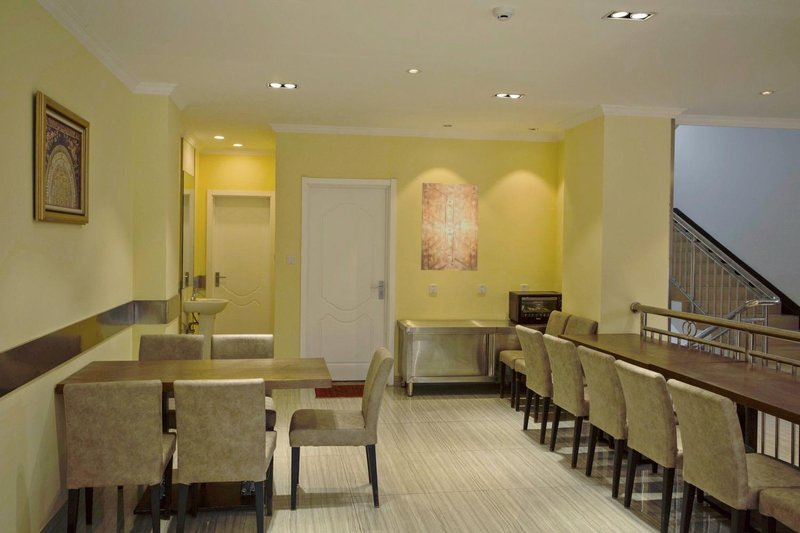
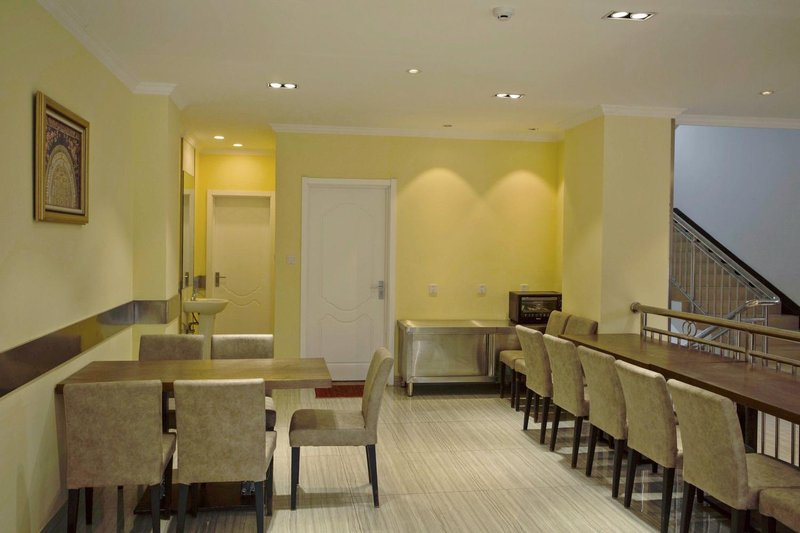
- wall art [420,182,480,272]
